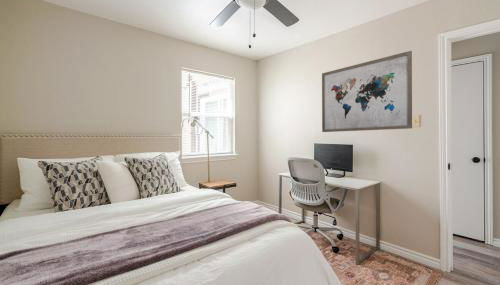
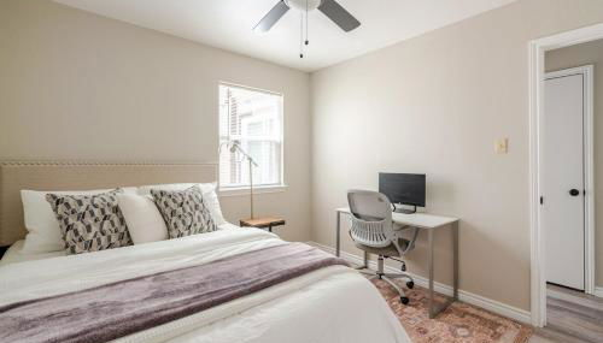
- wall art [321,50,413,133]
